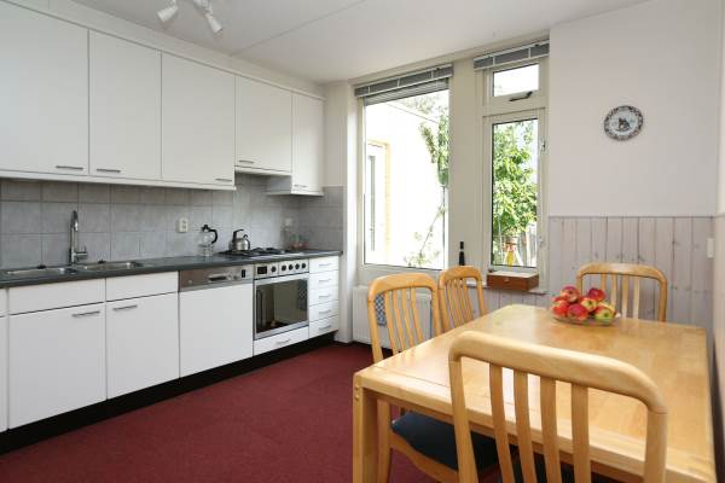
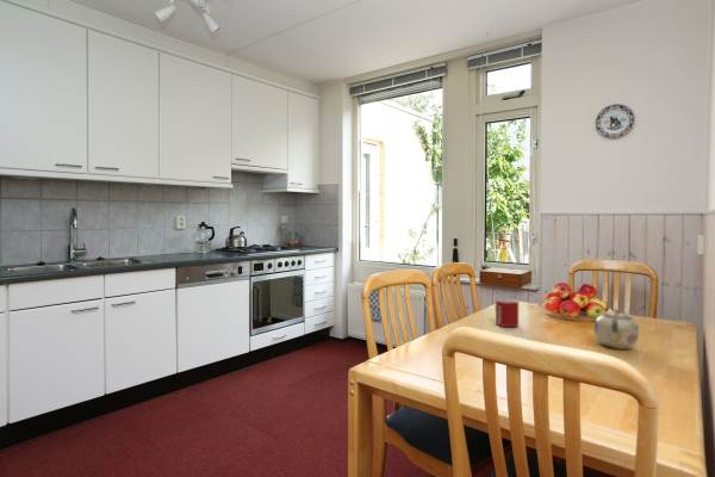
+ mug [495,298,520,328]
+ teapot [592,308,640,351]
